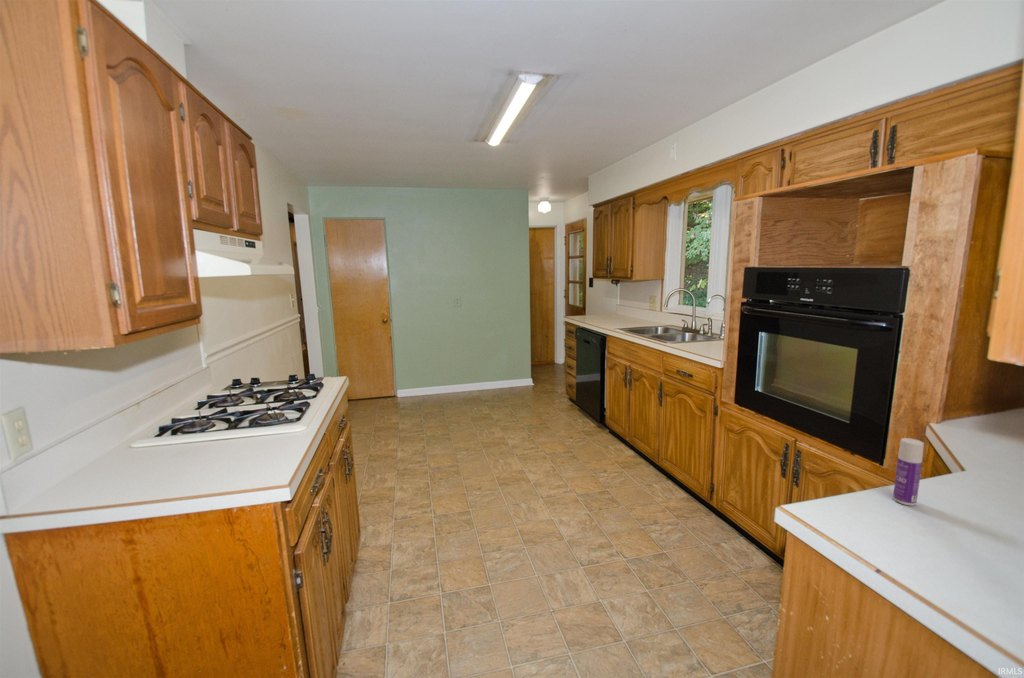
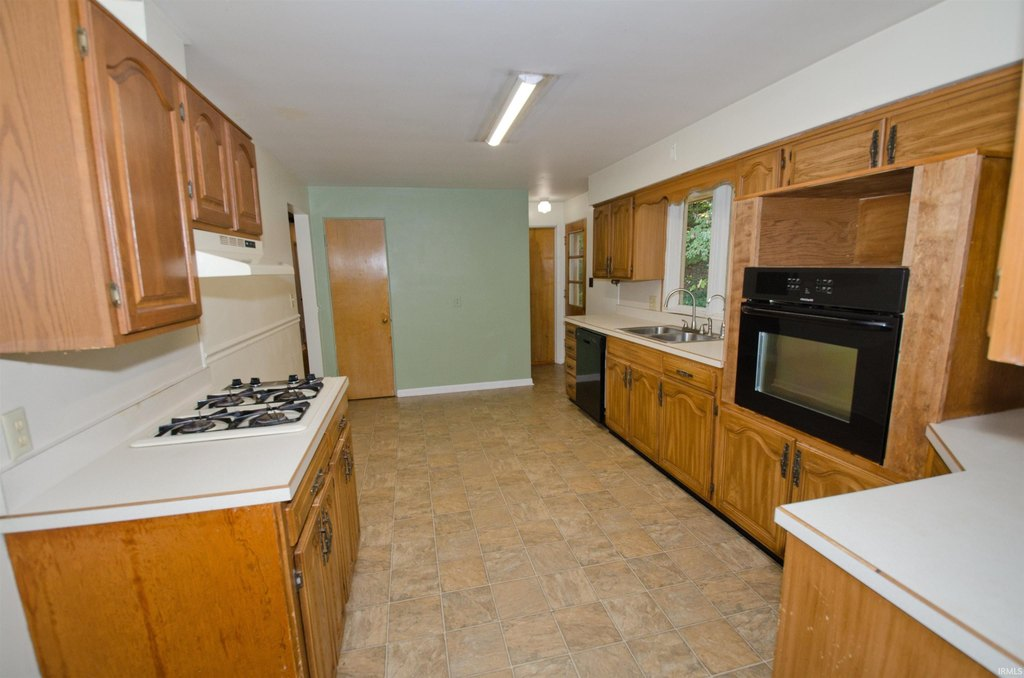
- bottle [892,437,925,506]
